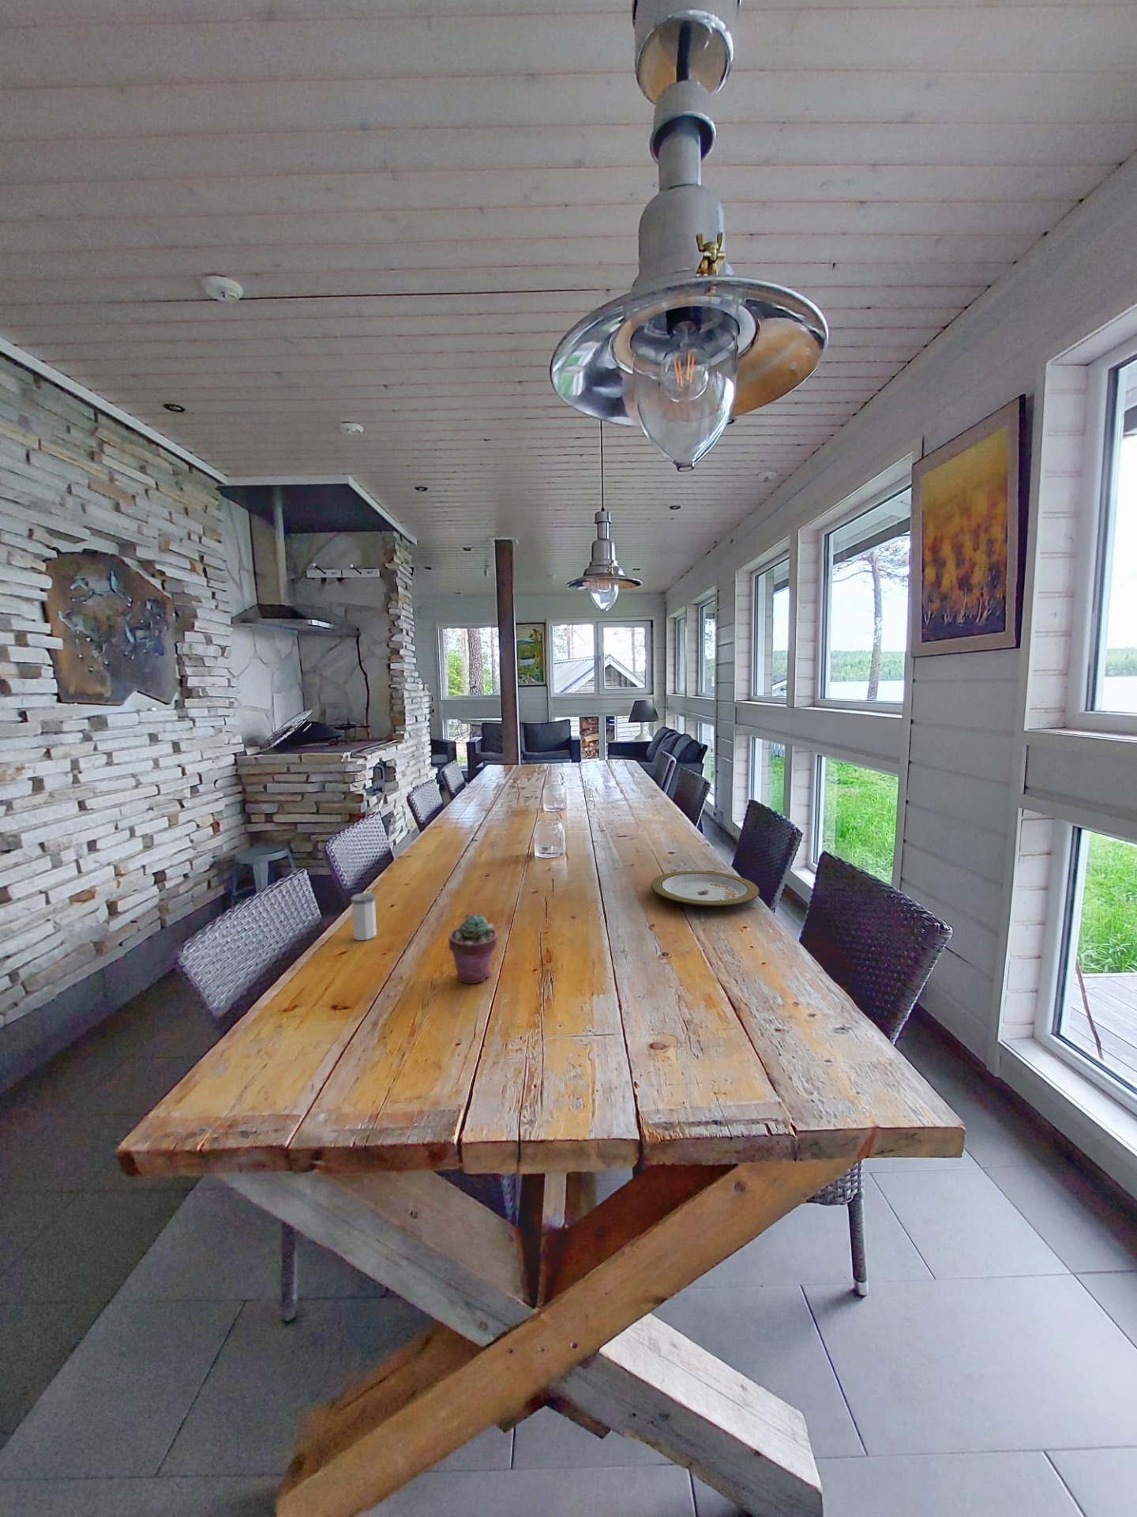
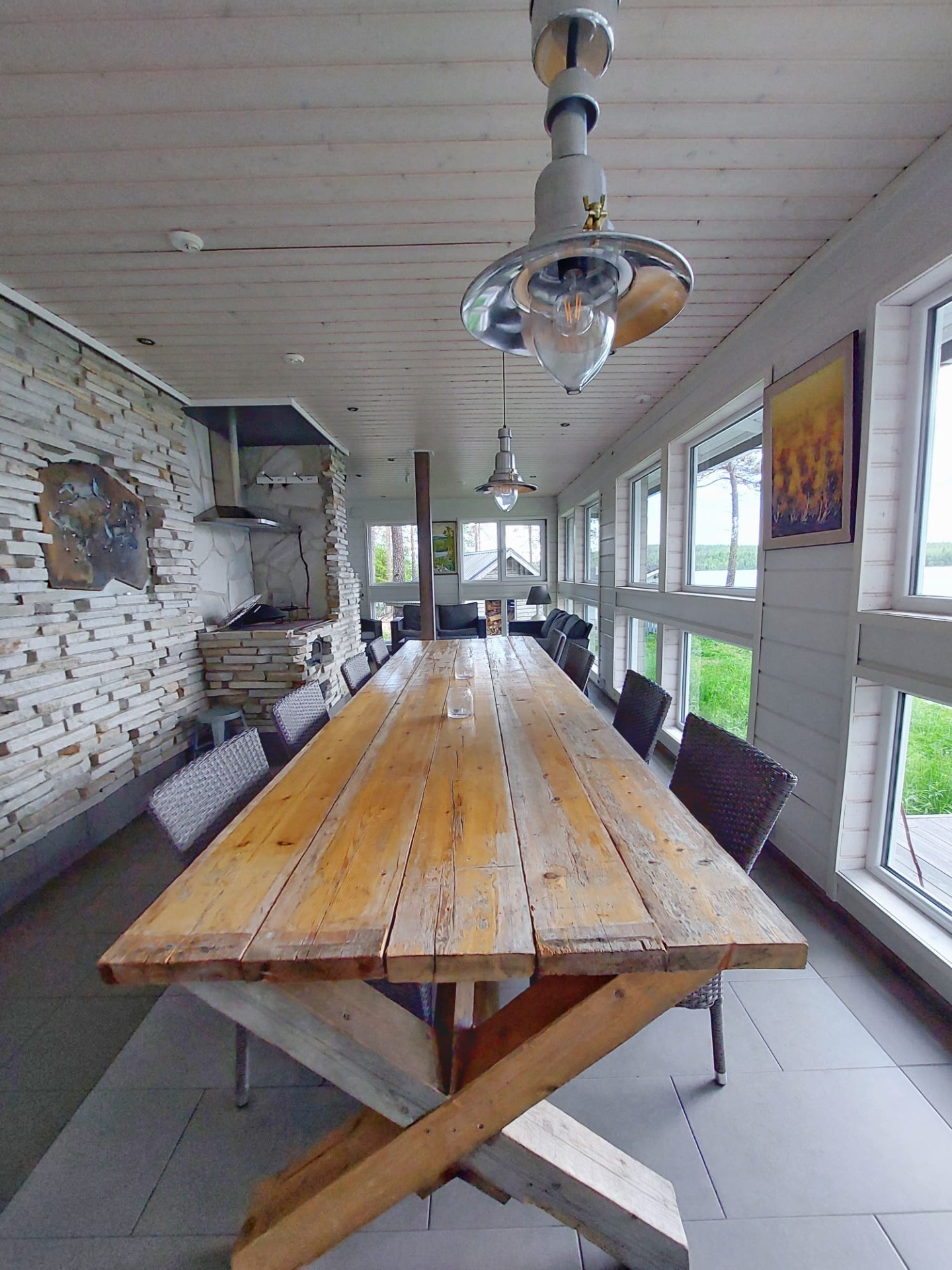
- salt shaker [350,892,377,941]
- plate [650,870,761,908]
- potted succulent [448,914,498,984]
